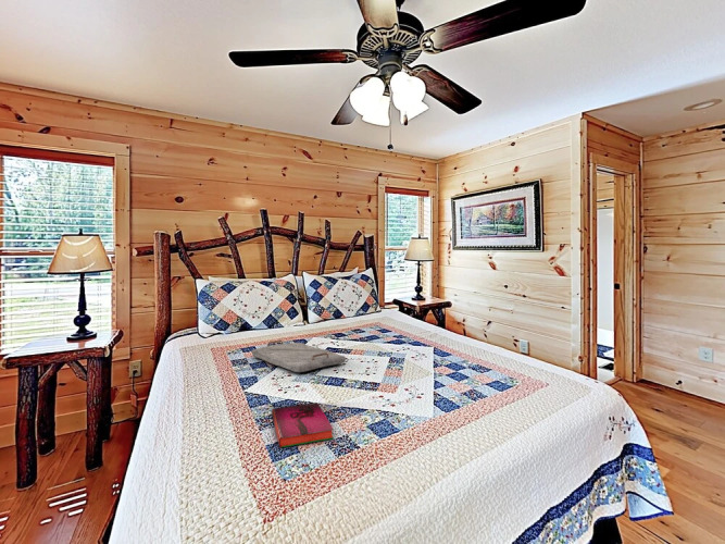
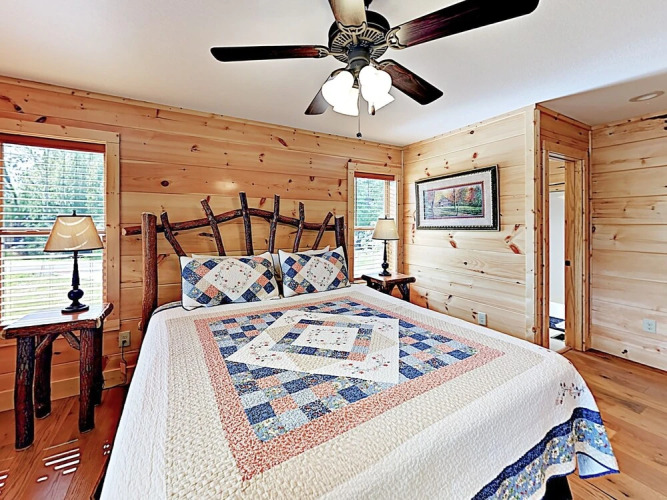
- hardback book [271,401,335,449]
- serving tray [251,339,347,373]
